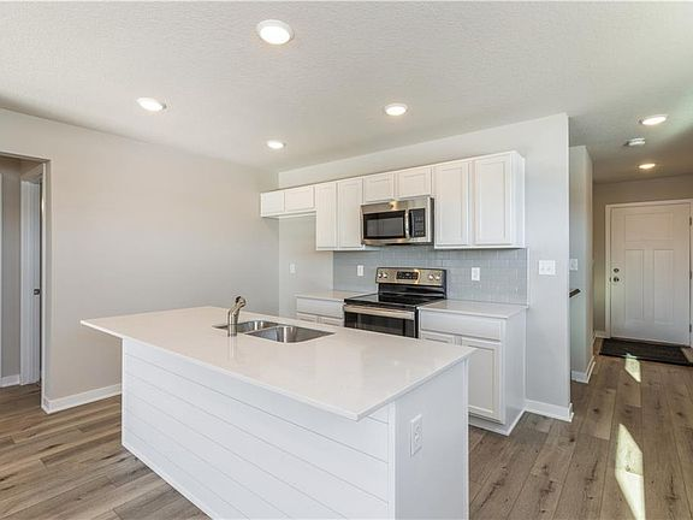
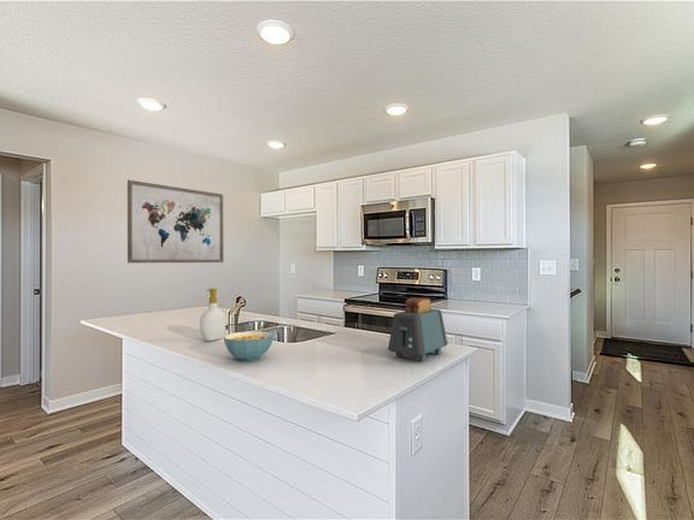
+ soap bottle [199,288,227,342]
+ wall art [127,178,224,264]
+ toaster [387,296,448,362]
+ cereal bowl [223,330,275,362]
